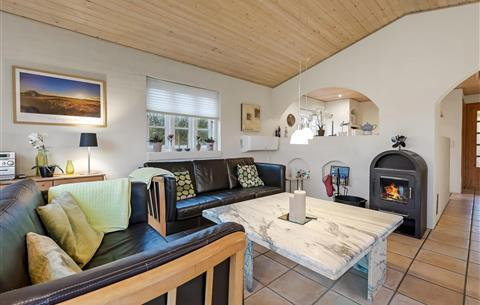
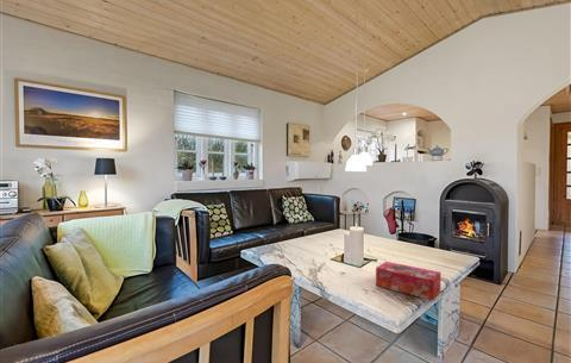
+ tissue box [375,261,441,302]
